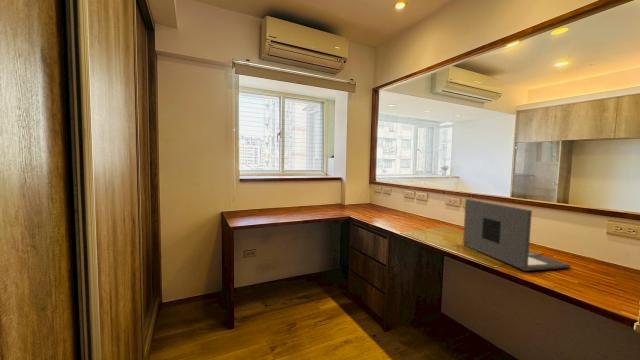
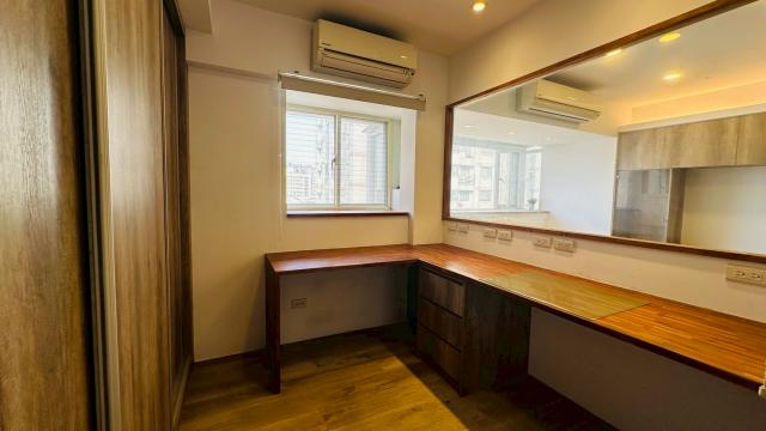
- laptop [462,198,572,272]
